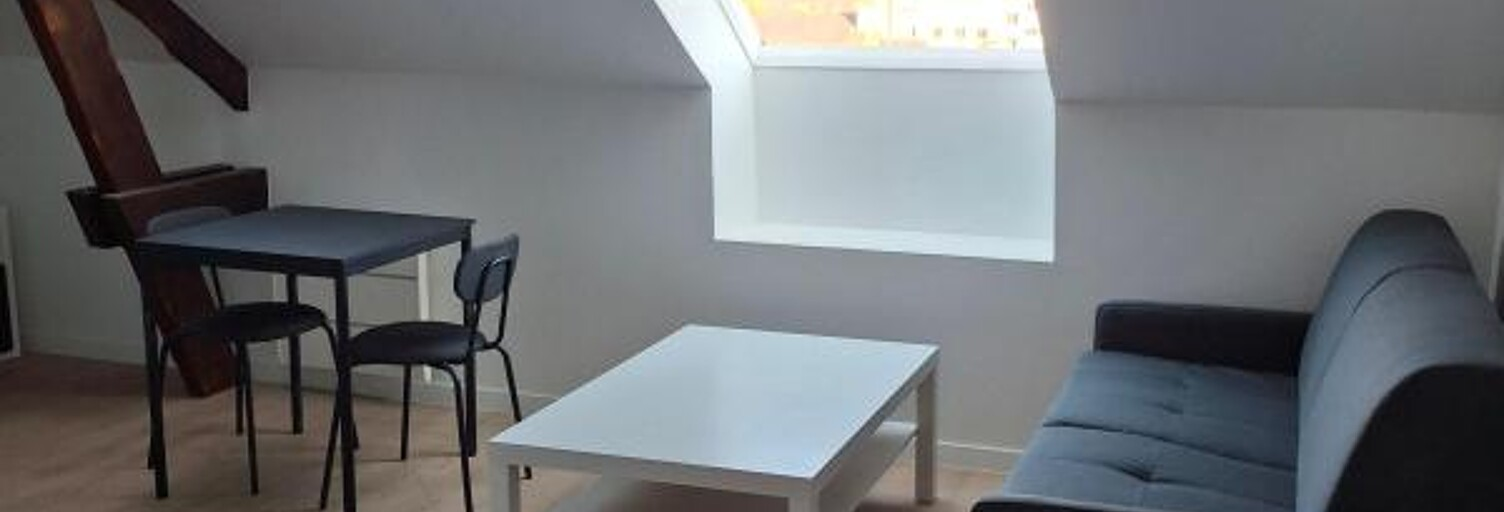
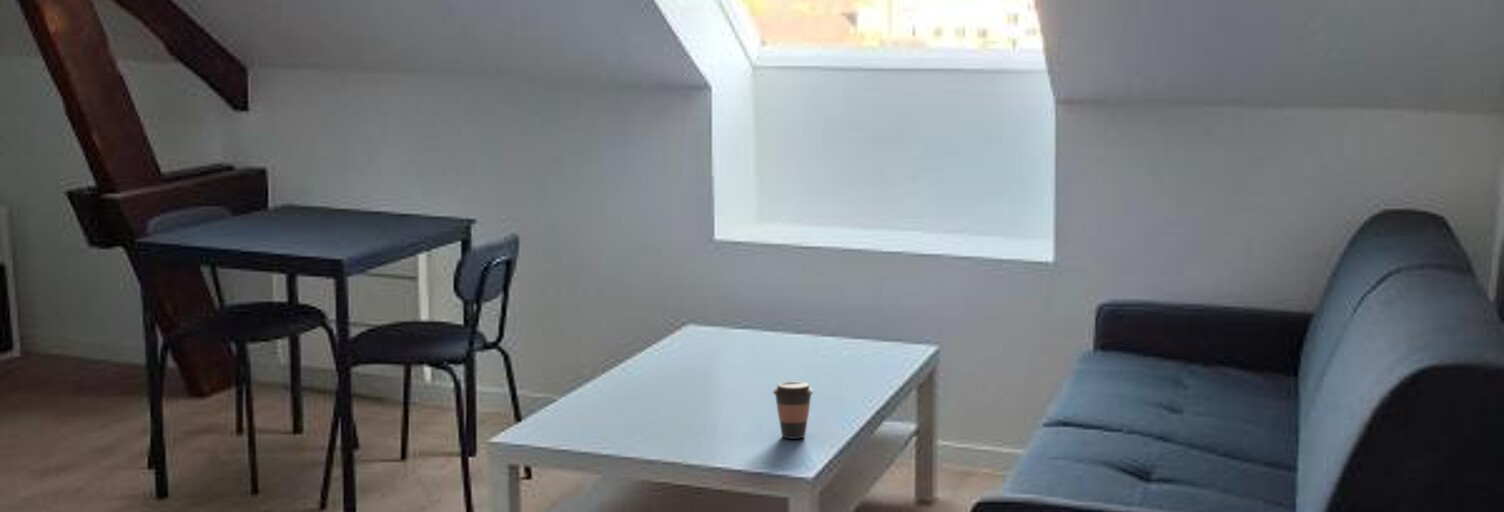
+ coffee cup [772,381,815,440]
